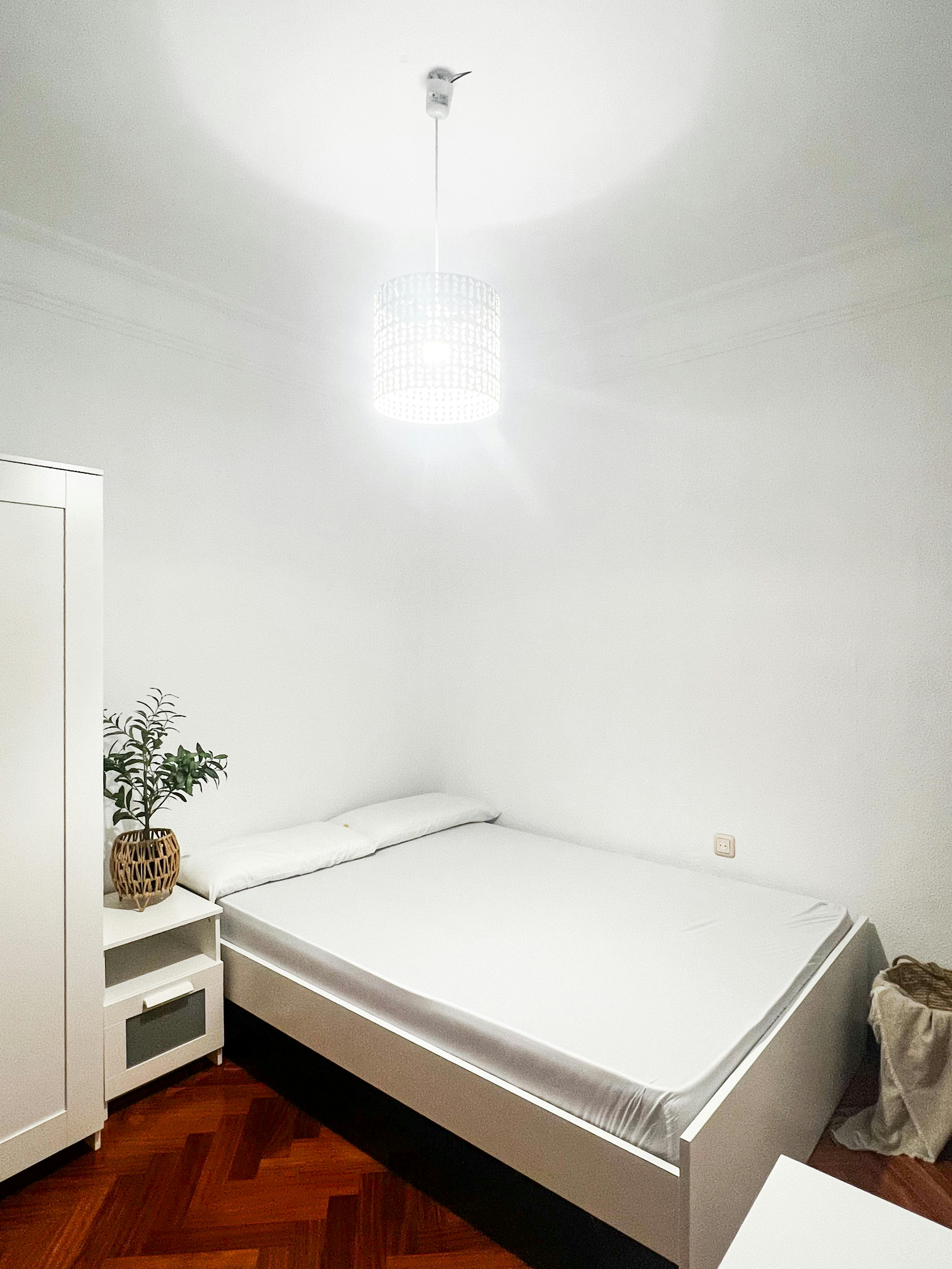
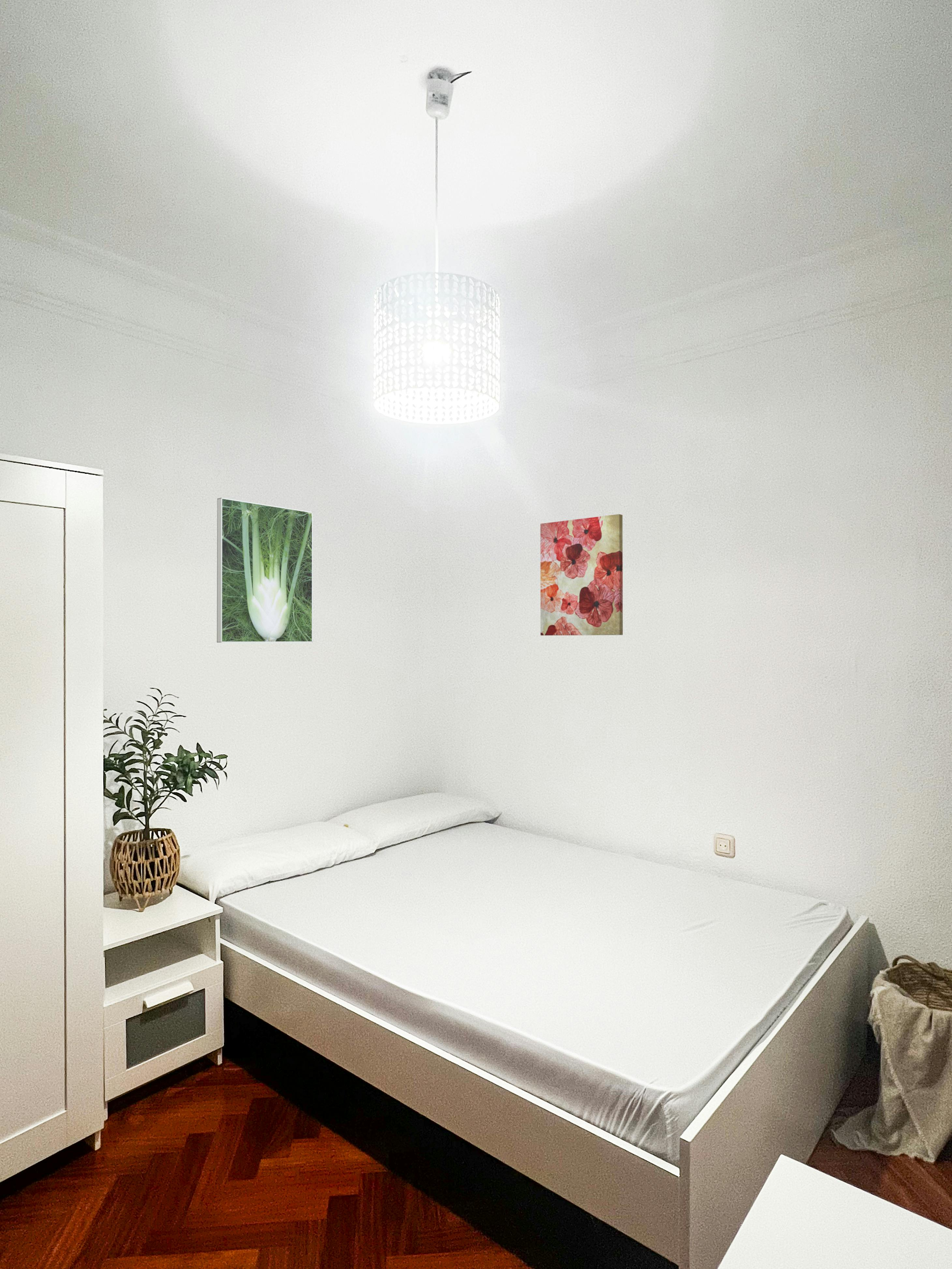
+ wall art [540,514,623,636]
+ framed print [216,497,313,643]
